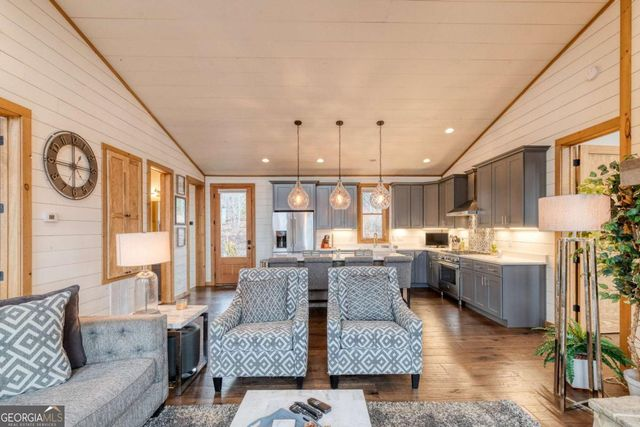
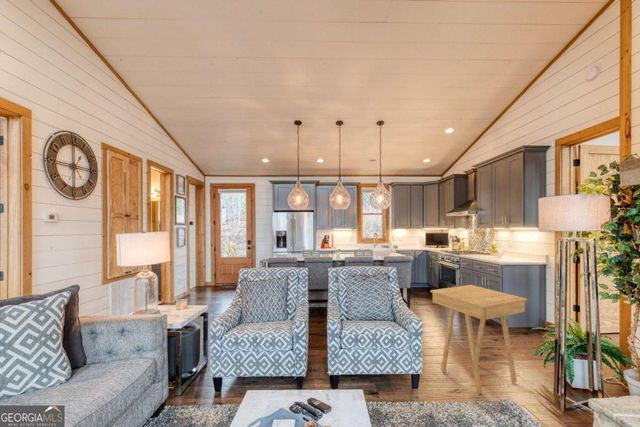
+ side table [429,284,528,395]
